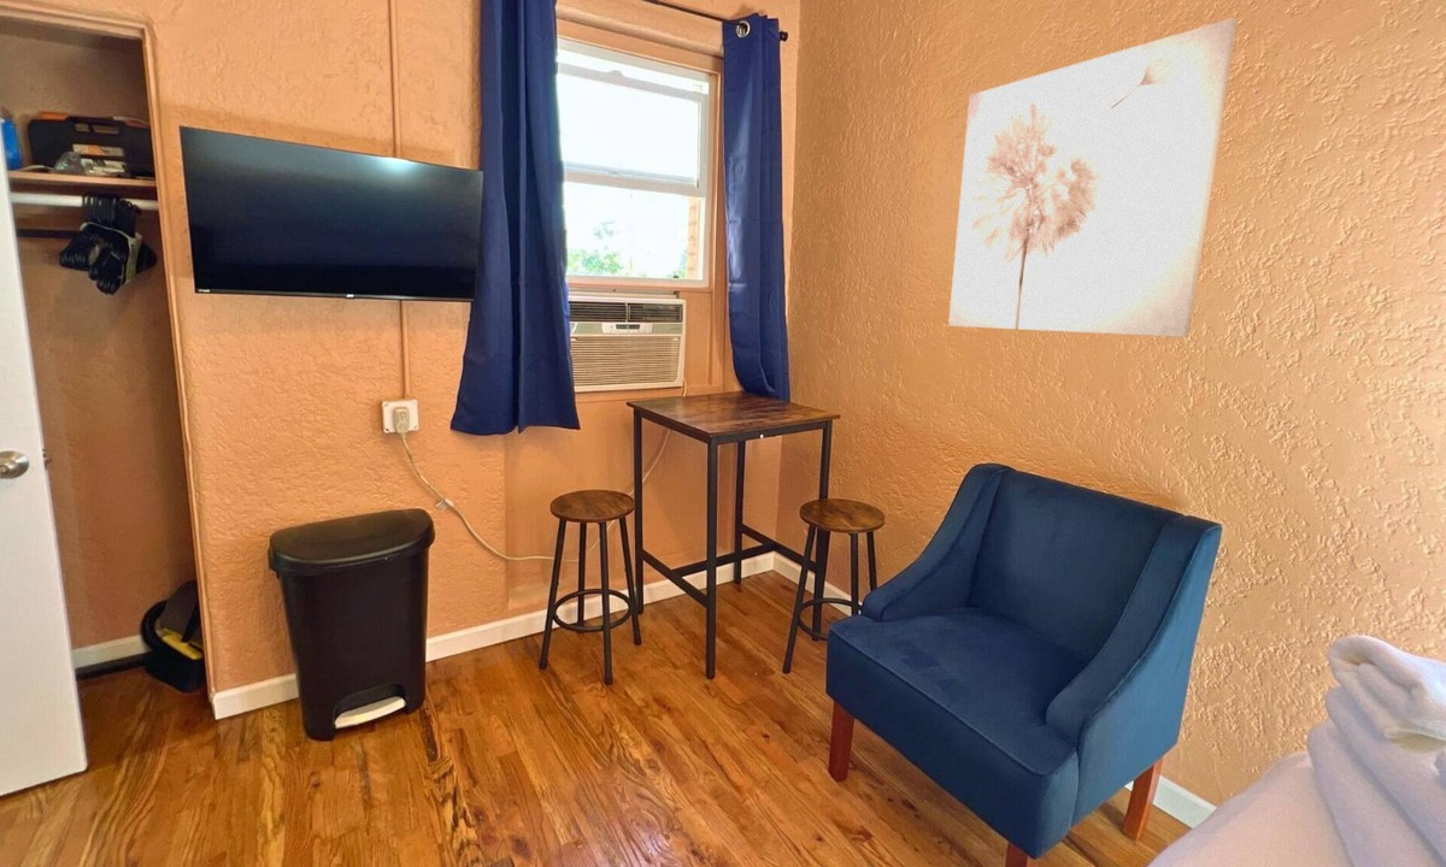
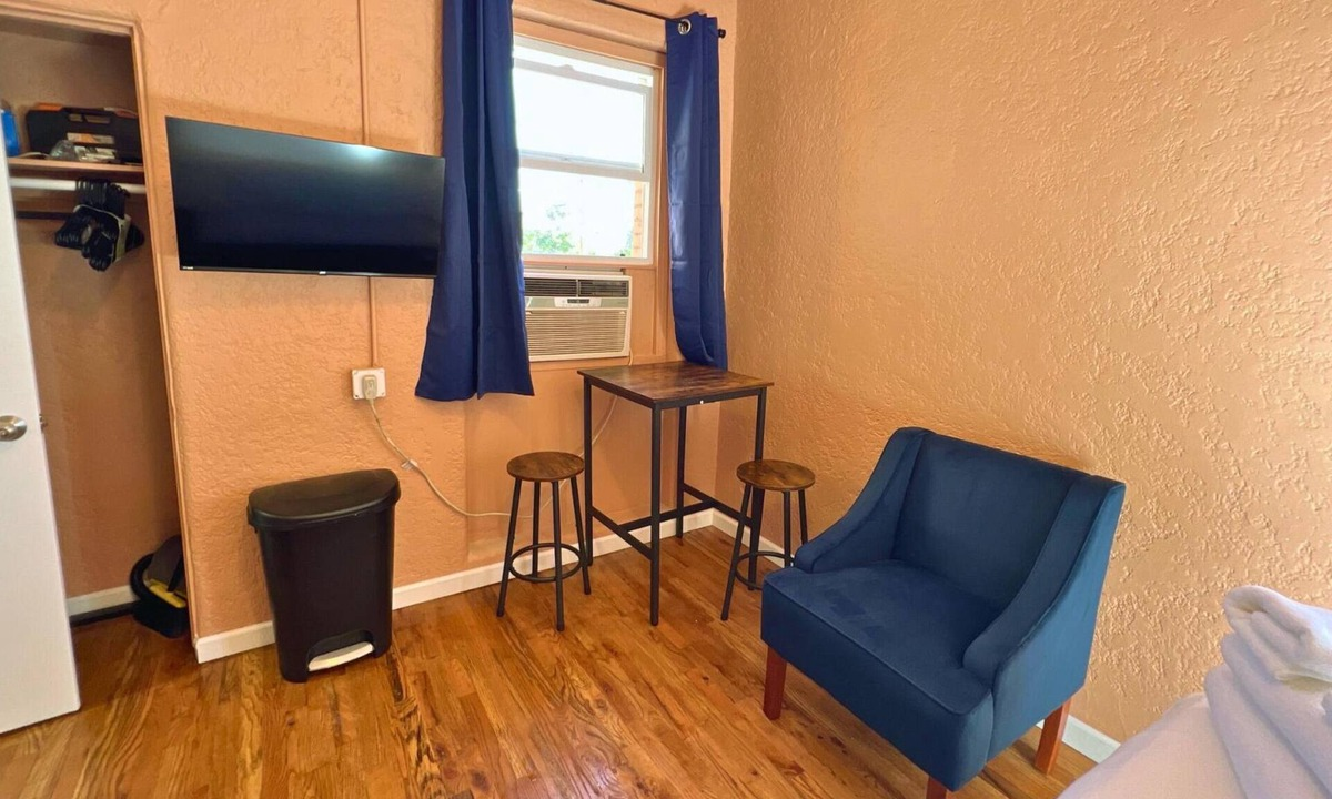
- wall art [947,17,1239,338]
